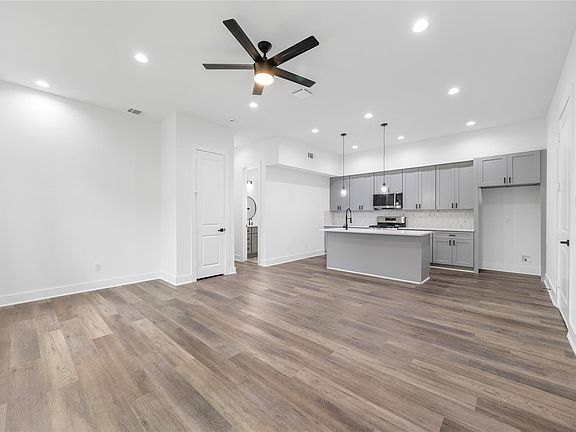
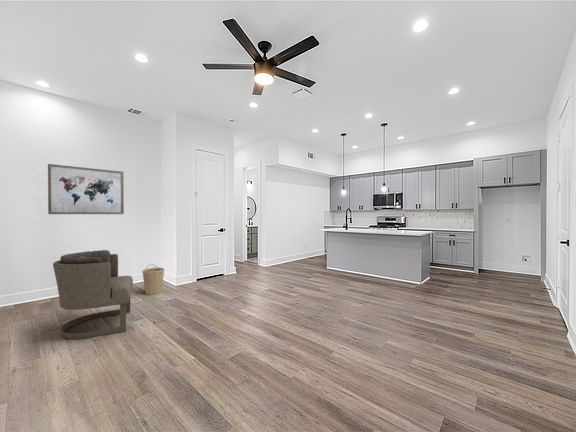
+ wall art [47,163,125,215]
+ basket [141,263,165,296]
+ armchair [52,249,134,340]
